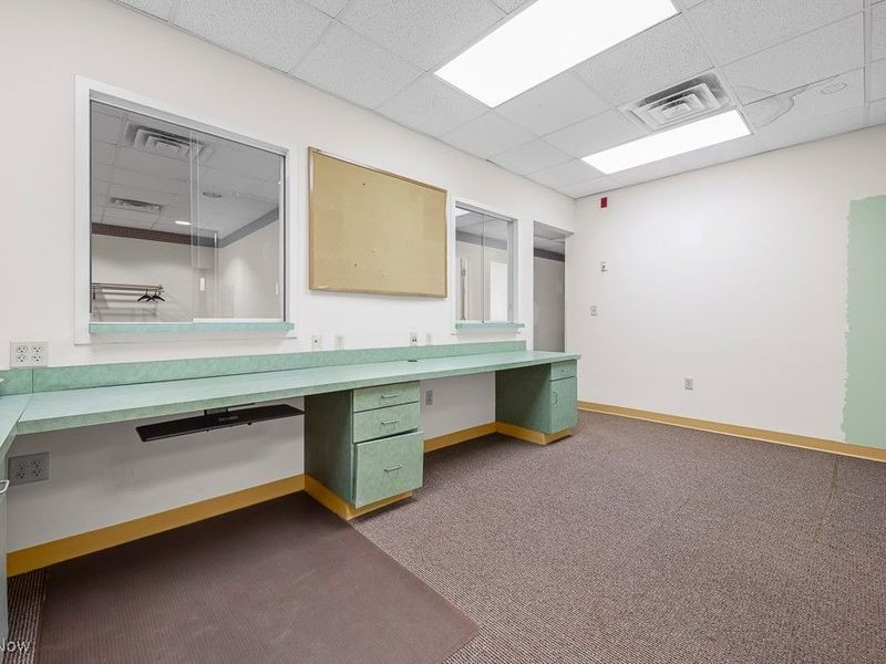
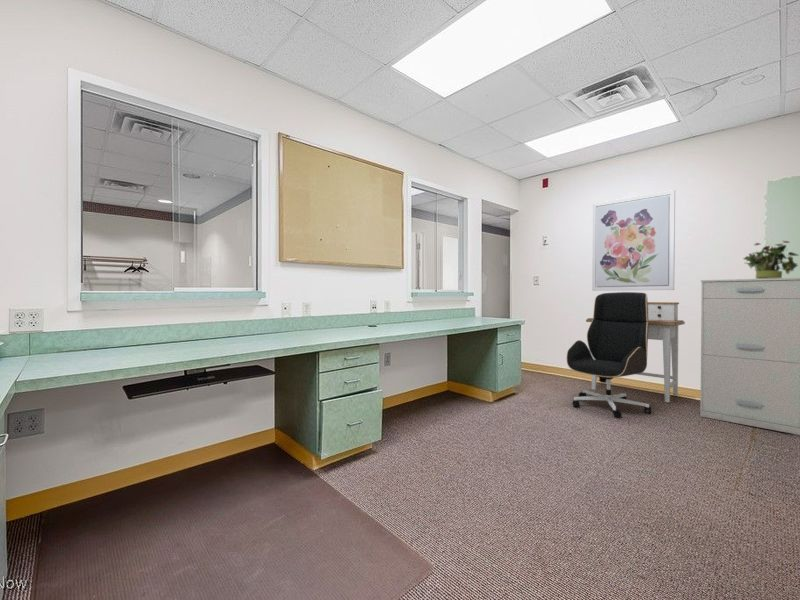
+ filing cabinet [699,277,800,436]
+ desk [585,301,686,404]
+ wall art [591,189,676,292]
+ potted plant [742,240,799,279]
+ office chair [566,291,652,419]
